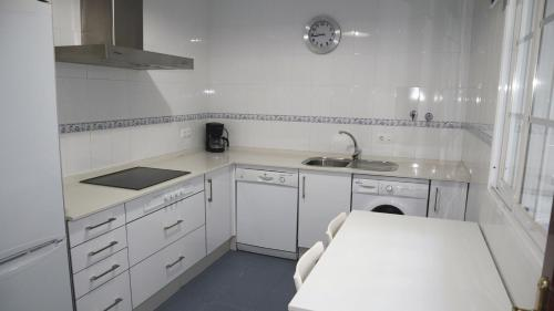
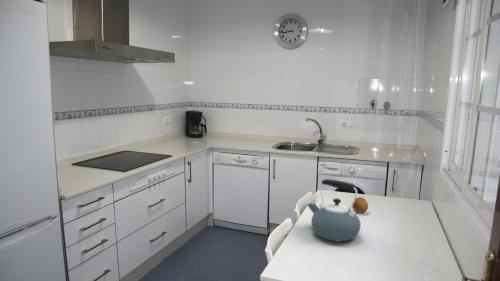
+ fruit [352,196,369,214]
+ kettle [305,178,362,243]
